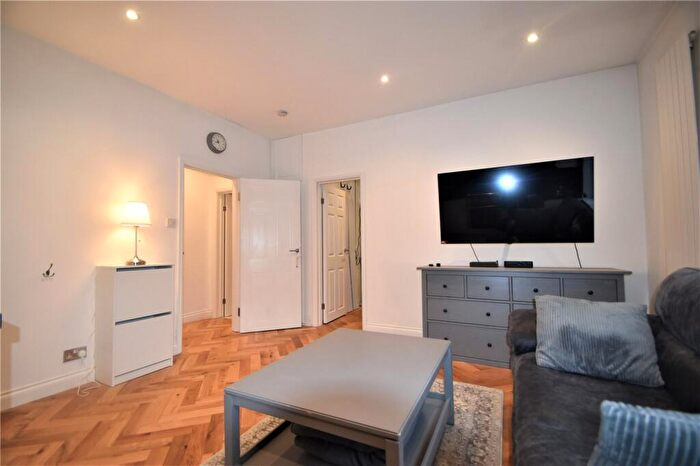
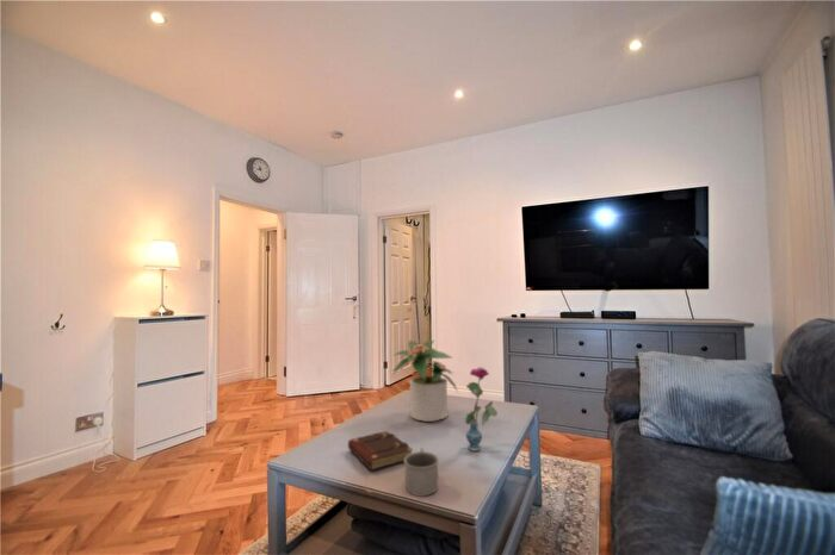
+ book [347,430,414,470]
+ potted plant [391,339,459,423]
+ vase [464,366,499,453]
+ mug [403,447,440,497]
